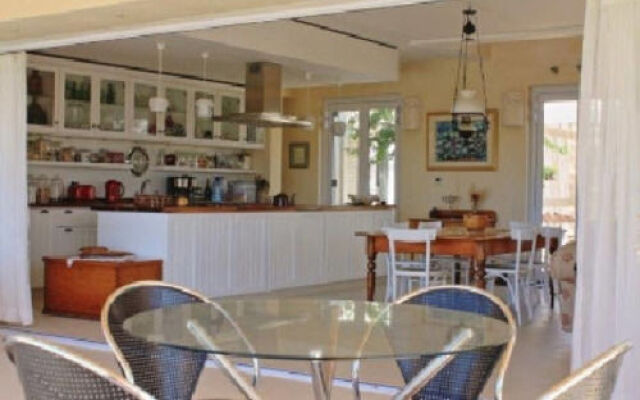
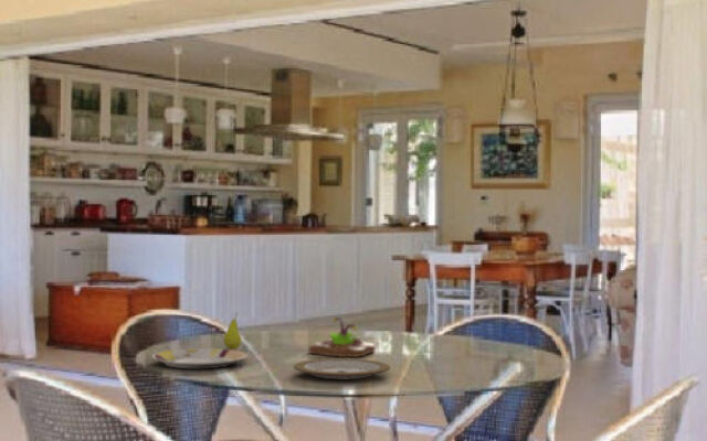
+ plate [293,357,391,381]
+ plate [151,347,249,369]
+ fruit [222,312,243,351]
+ succulent planter [307,316,376,358]
